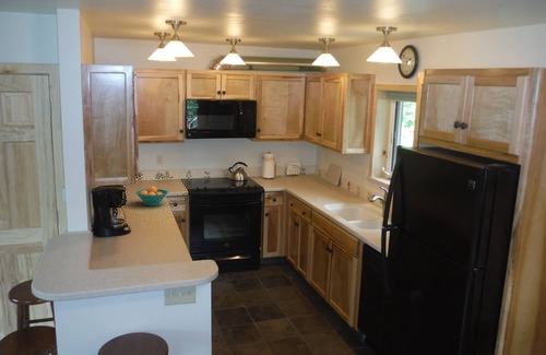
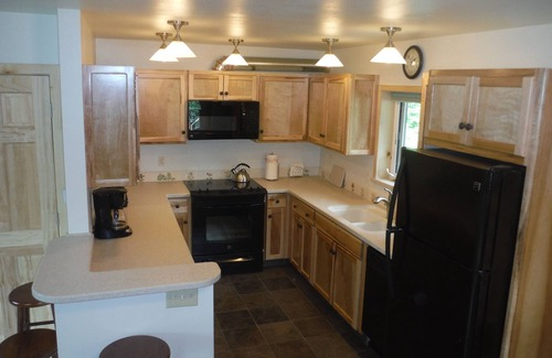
- fruit bowl [134,186,169,206]
